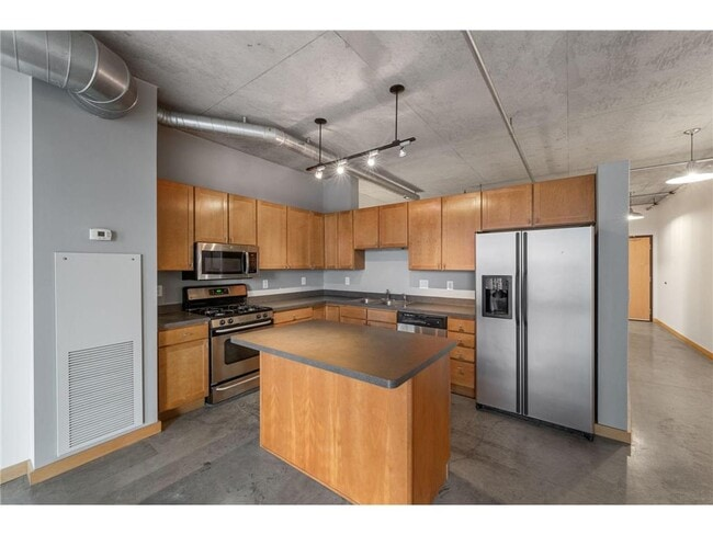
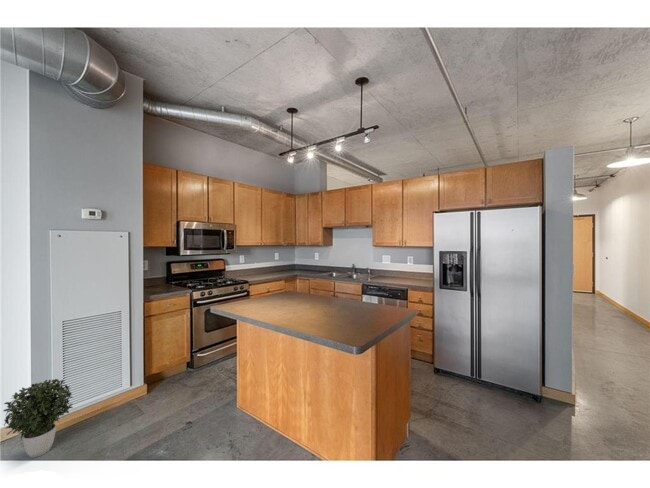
+ potted plant [3,378,75,459]
